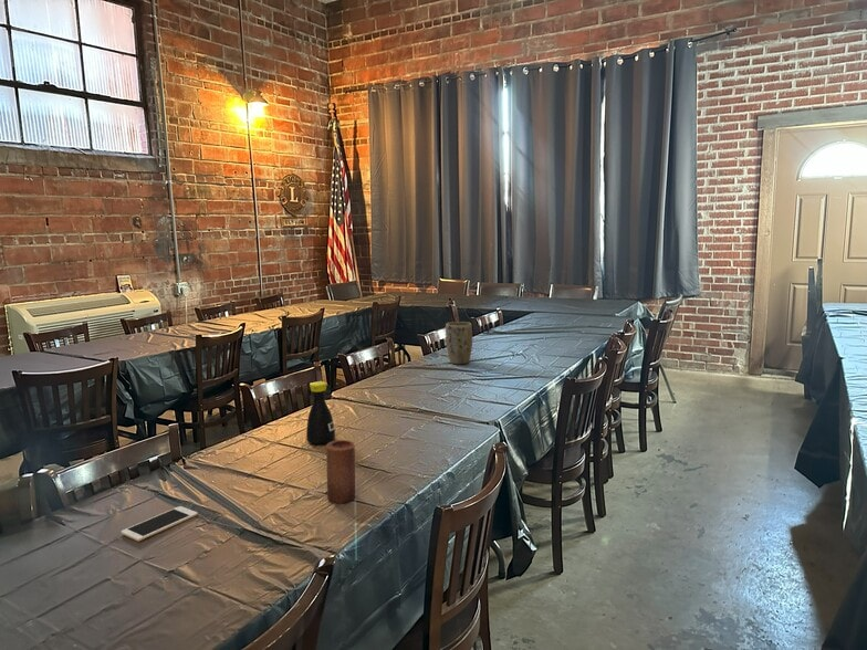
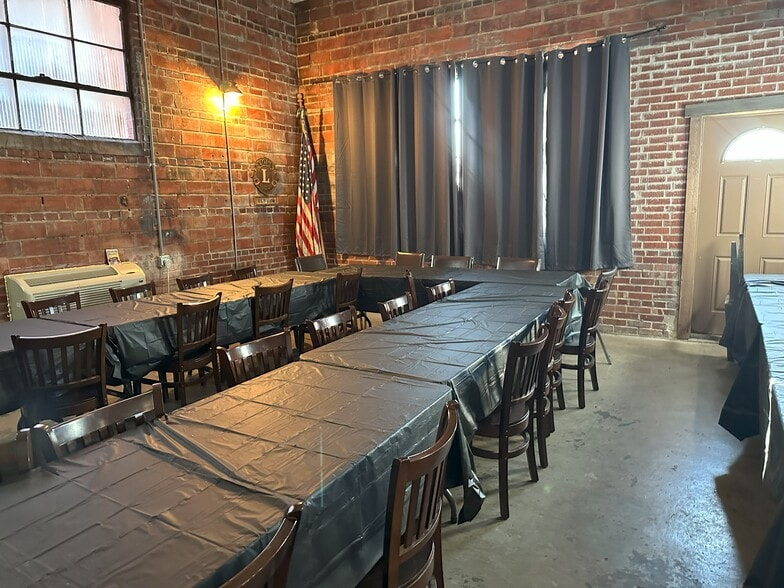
- candle [325,439,356,505]
- bottle [305,380,336,445]
- plant pot [445,321,473,365]
- cell phone [121,505,199,542]
